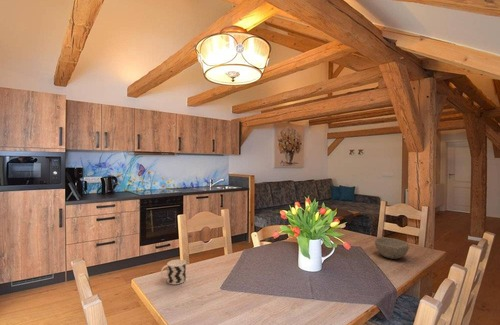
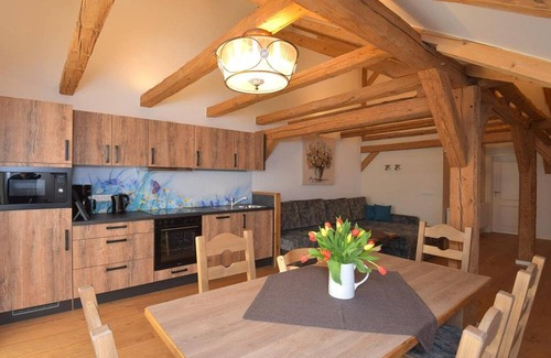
- cup [160,259,187,285]
- bowl [374,237,410,260]
